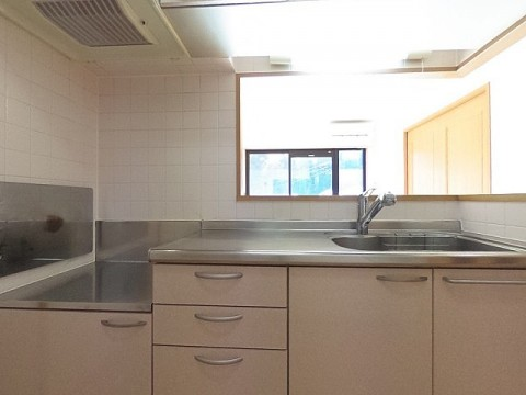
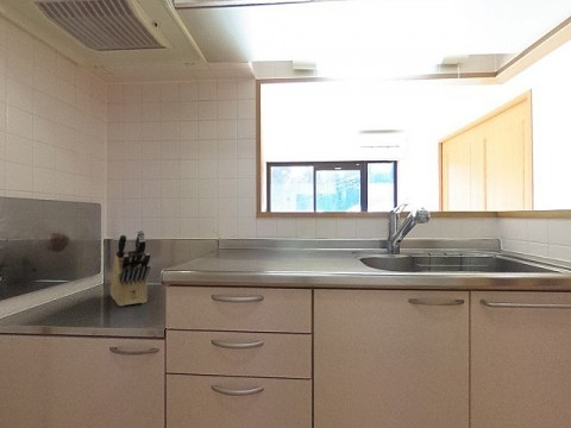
+ knife block [108,229,151,307]
